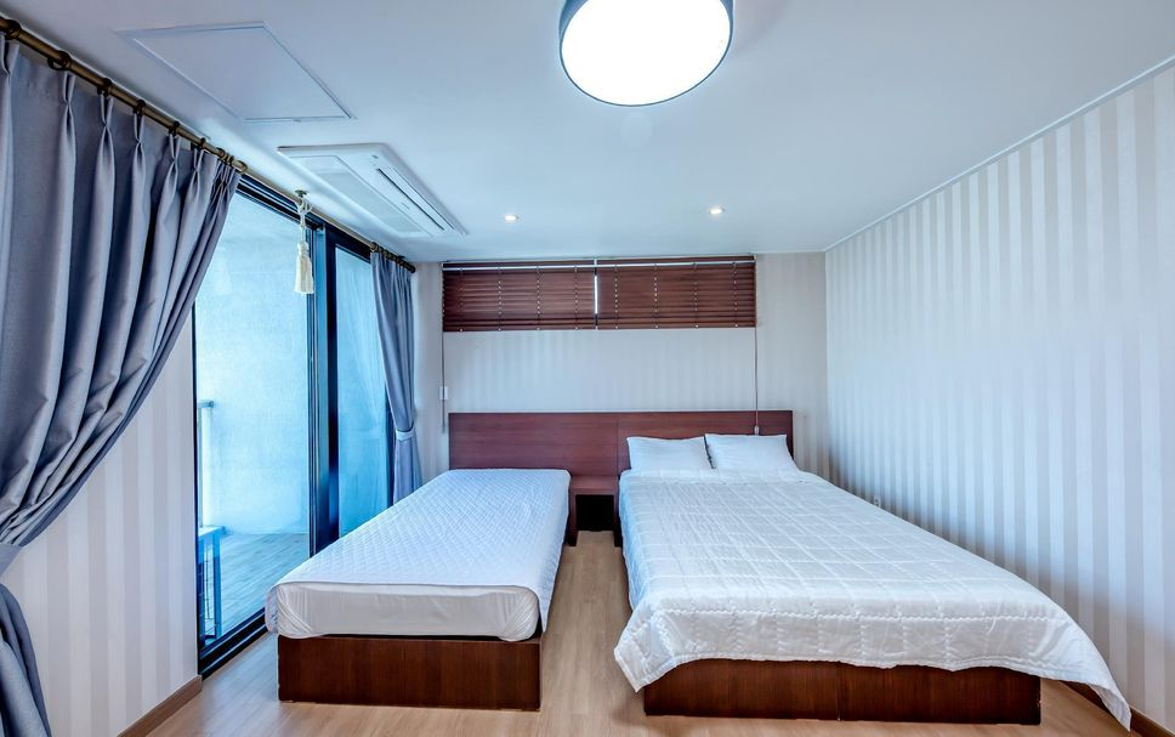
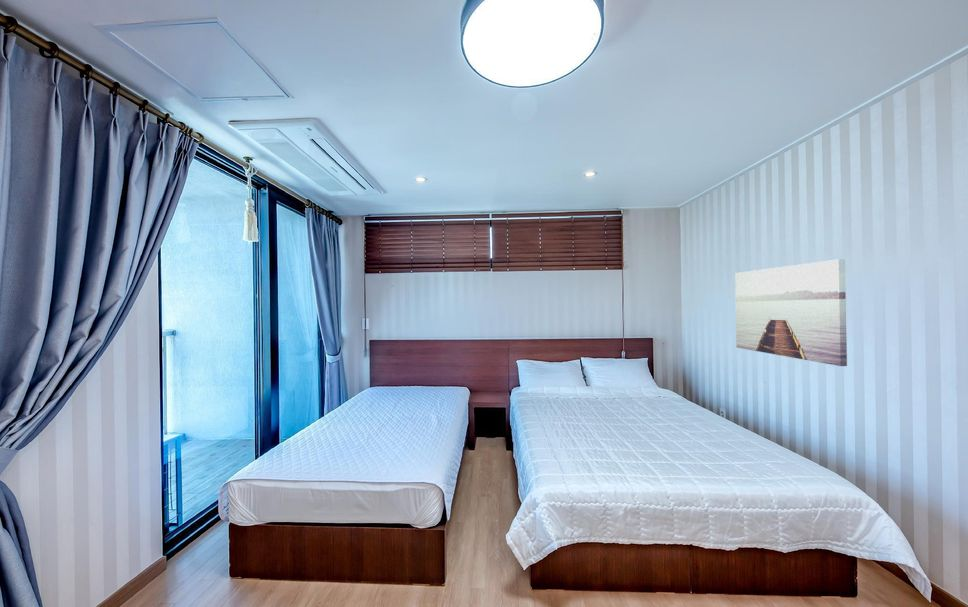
+ wall art [734,258,848,367]
